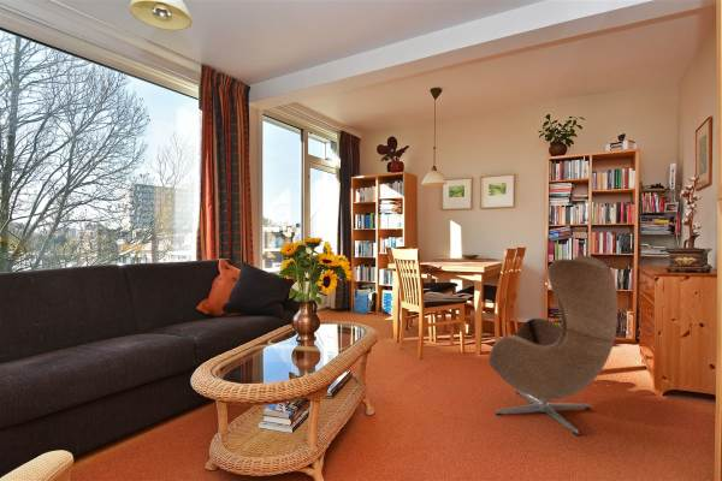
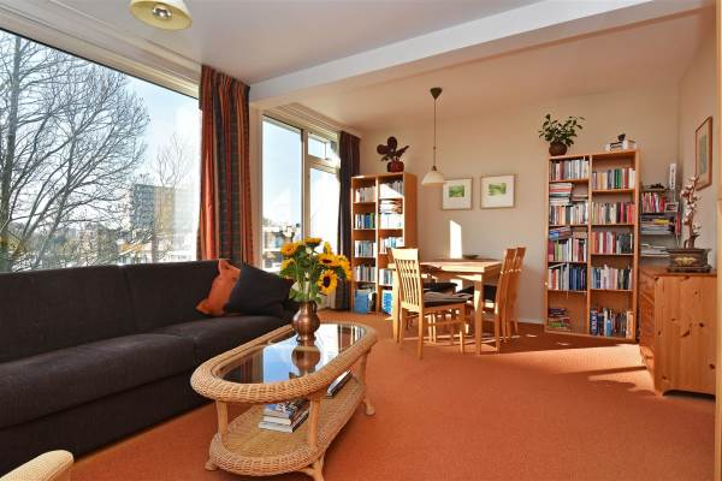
- armchair [487,254,619,437]
